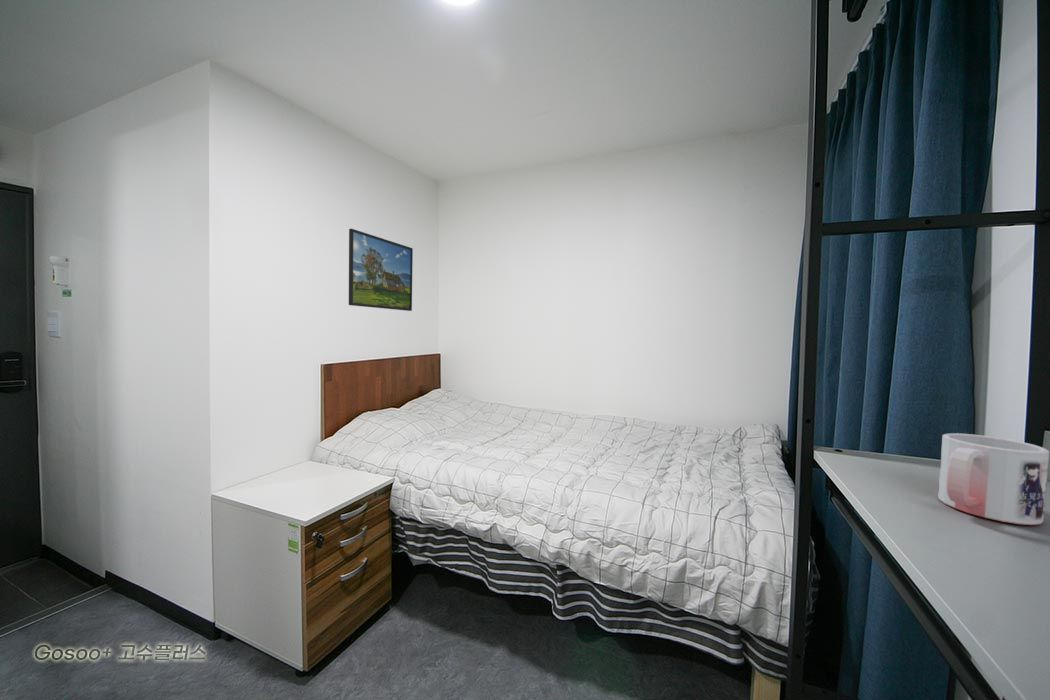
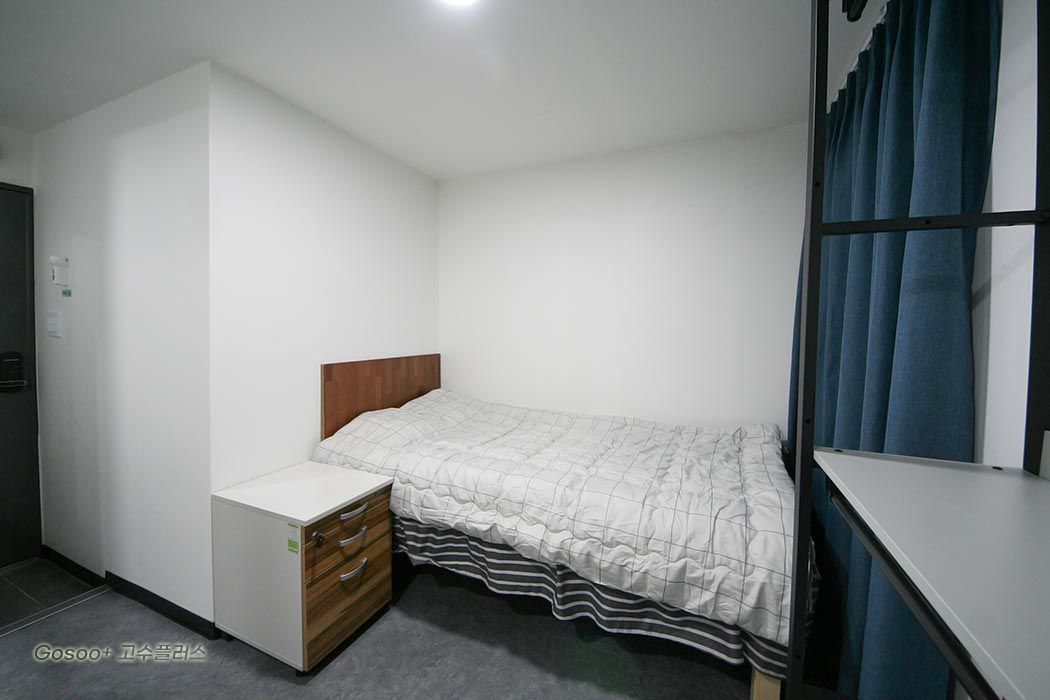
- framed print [348,228,414,312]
- mug [937,432,1050,526]
